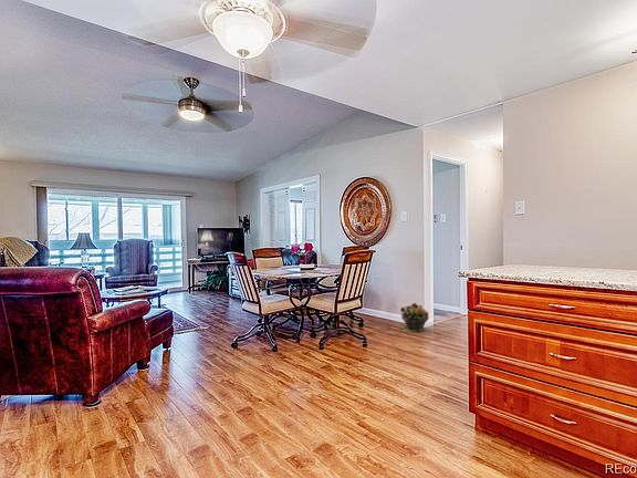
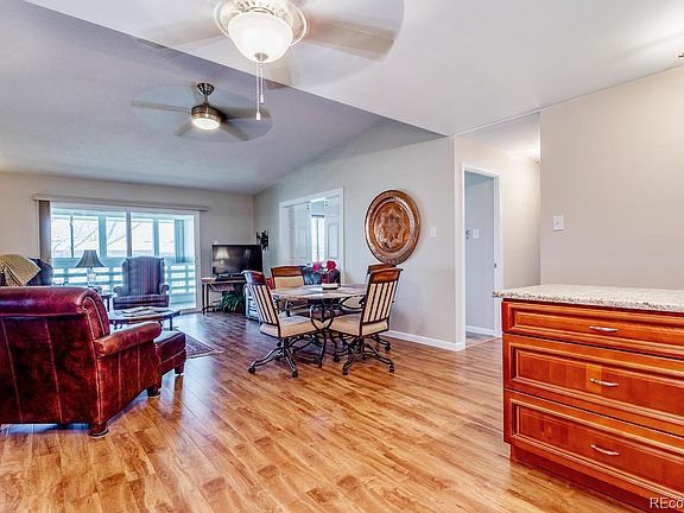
- potted plant [399,302,429,333]
